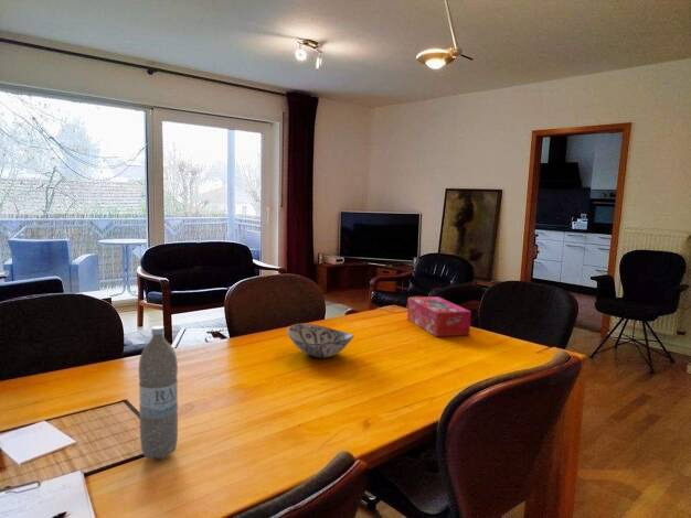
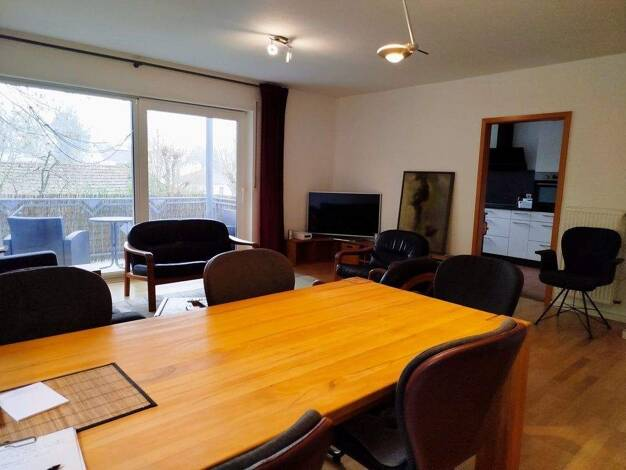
- tissue box [406,295,472,338]
- decorative bowl [286,323,354,359]
- water bottle [138,325,179,460]
